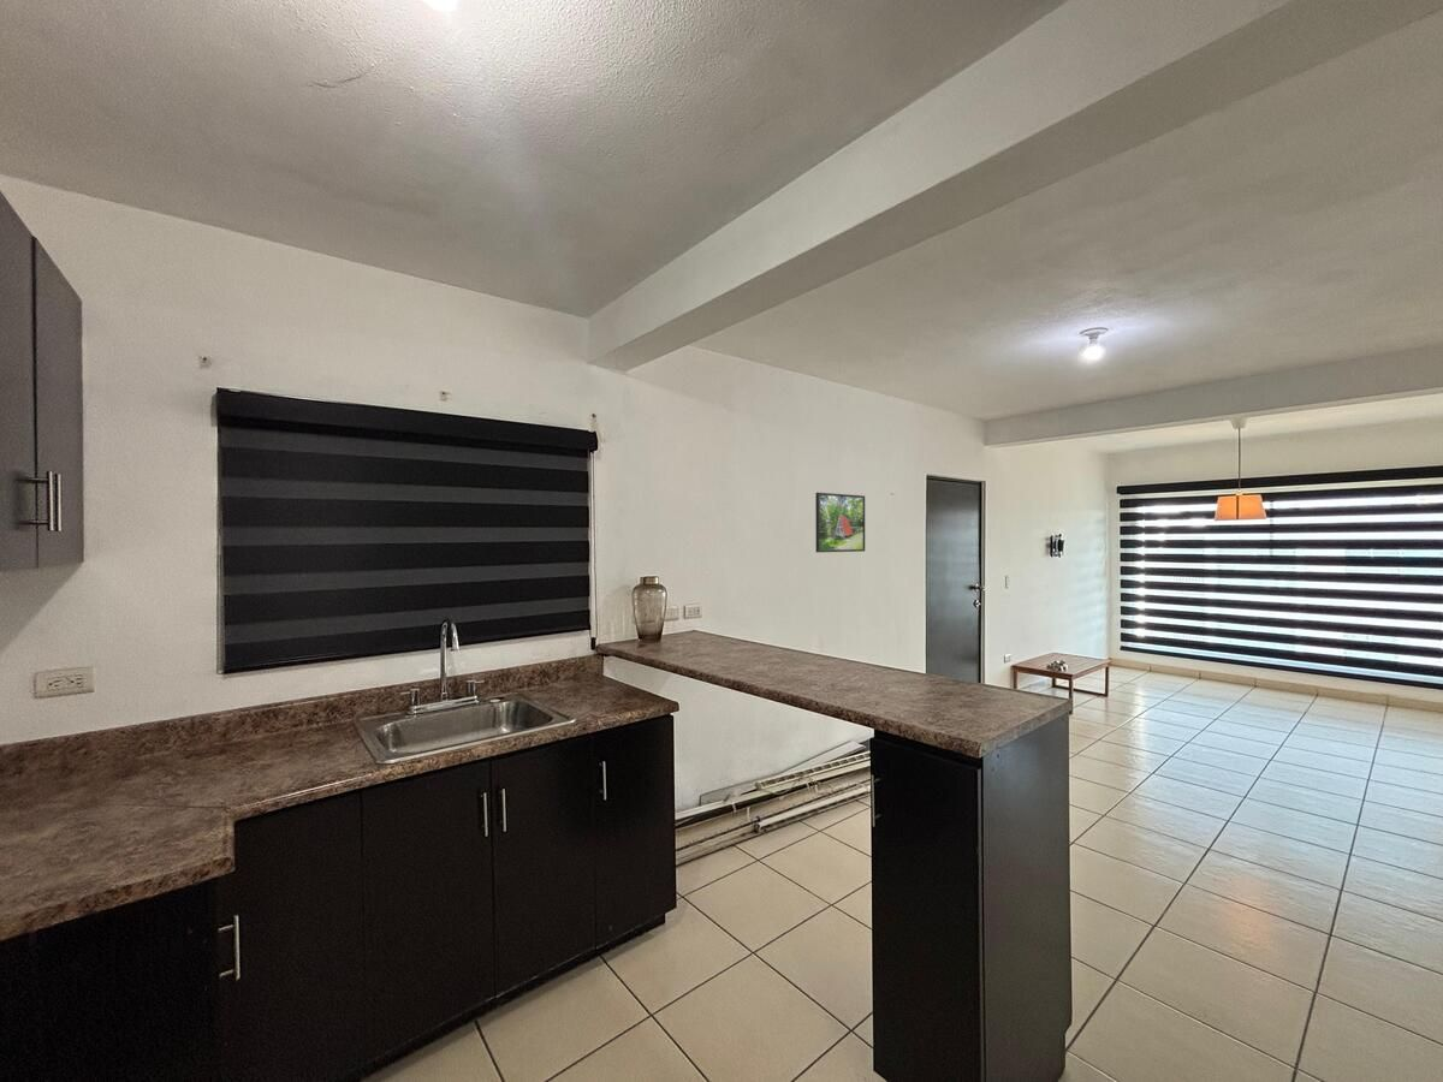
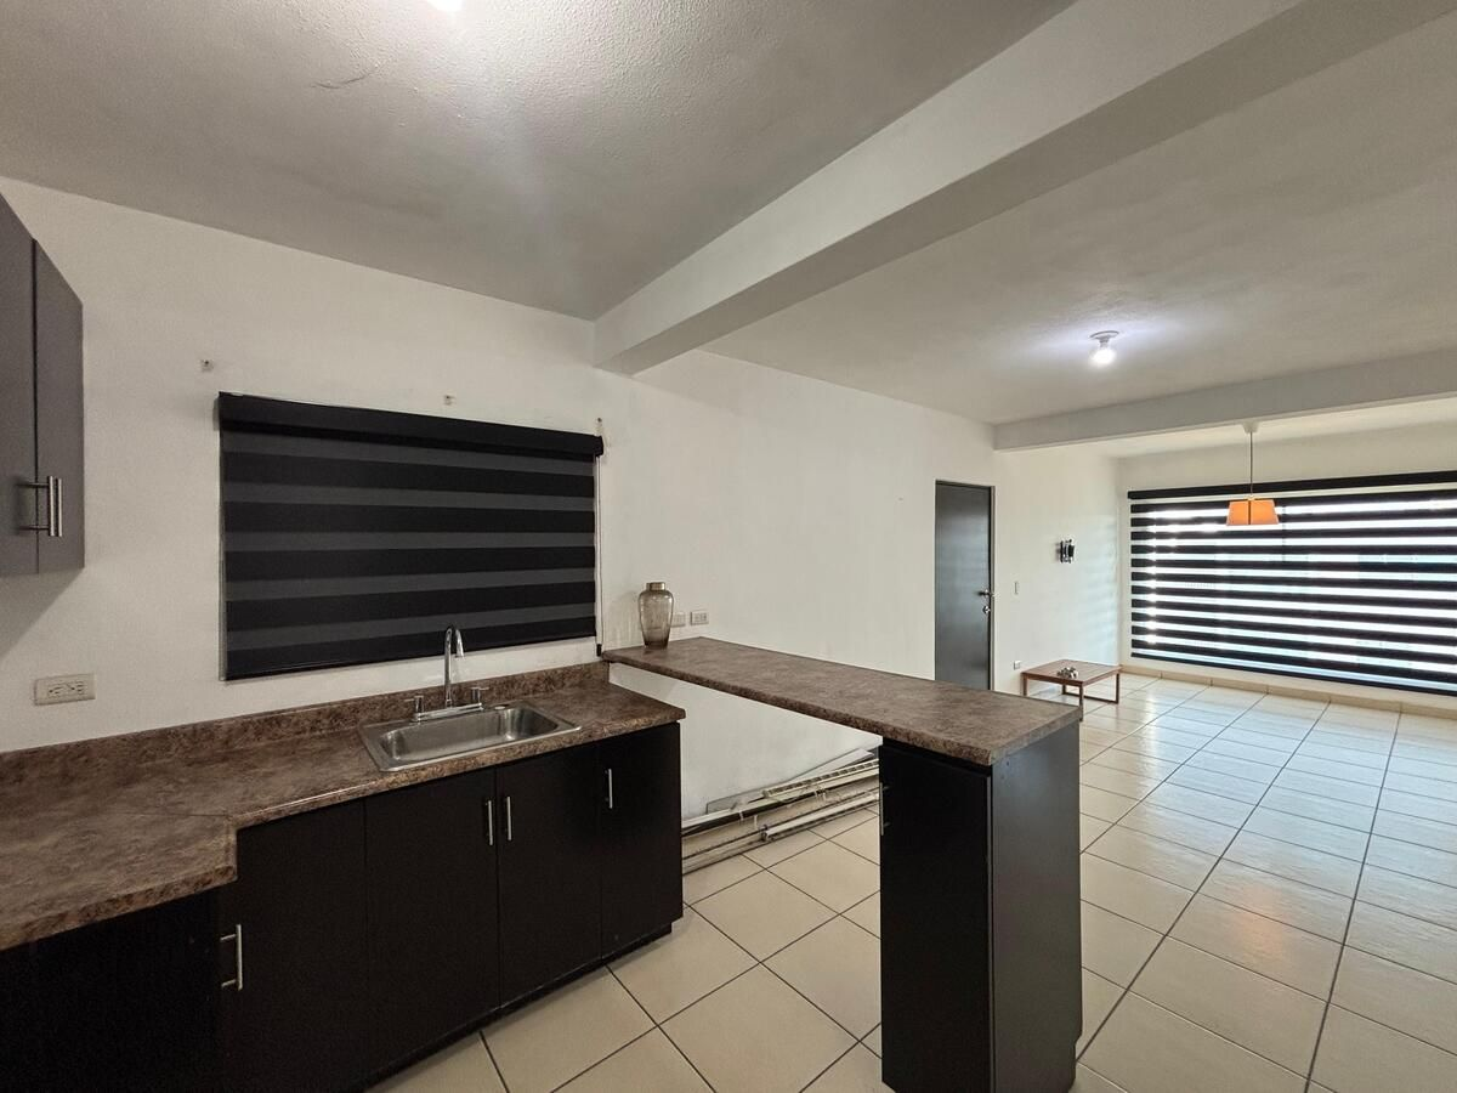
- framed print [814,492,866,553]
